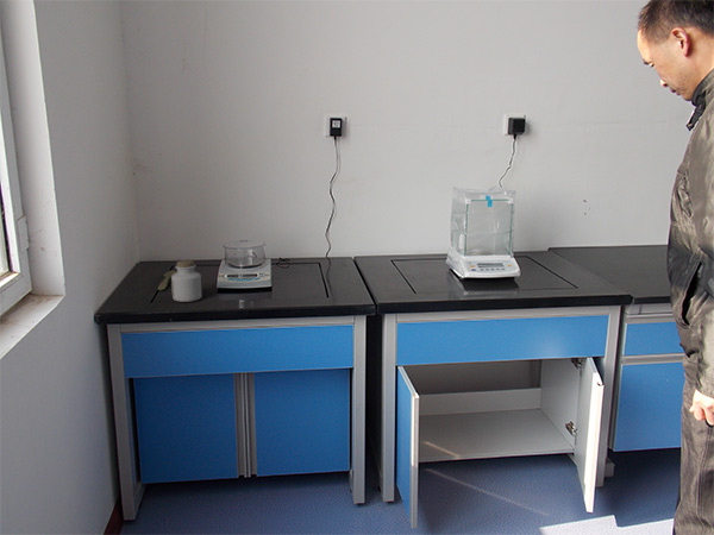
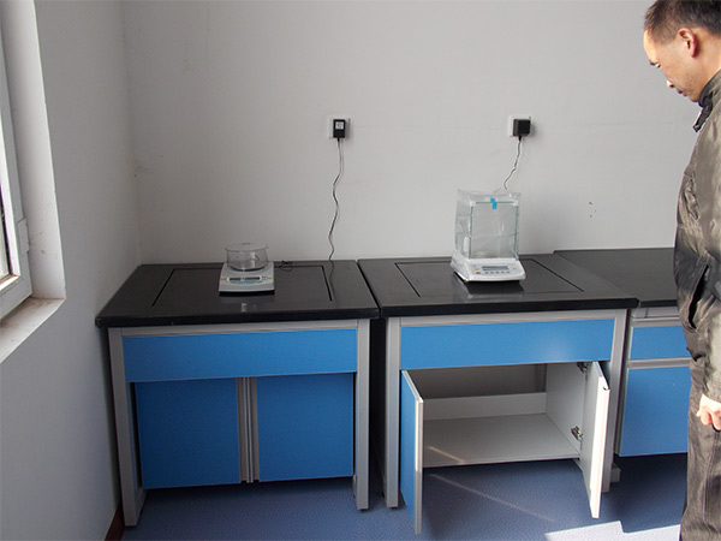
- spoon [157,269,177,291]
- jar [170,259,202,303]
